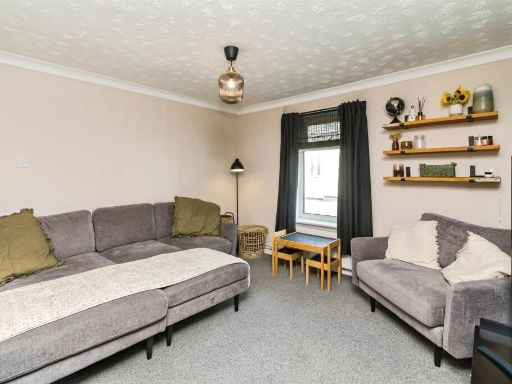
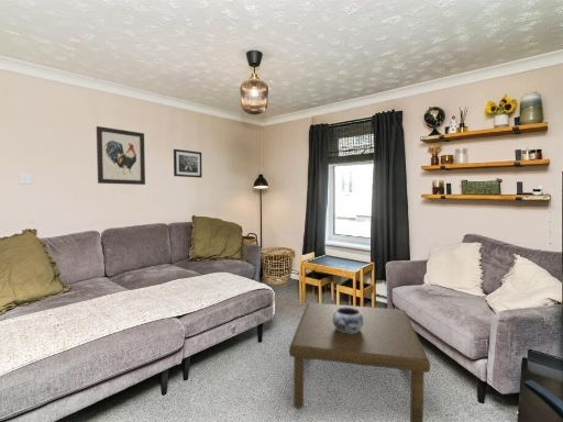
+ wall art [173,148,203,179]
+ decorative bowl [333,307,363,334]
+ wall art [96,125,146,186]
+ coffee table [288,301,431,422]
